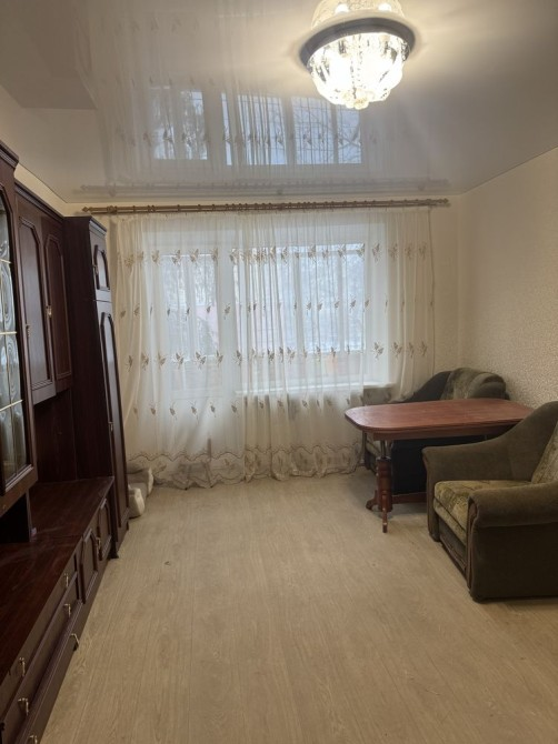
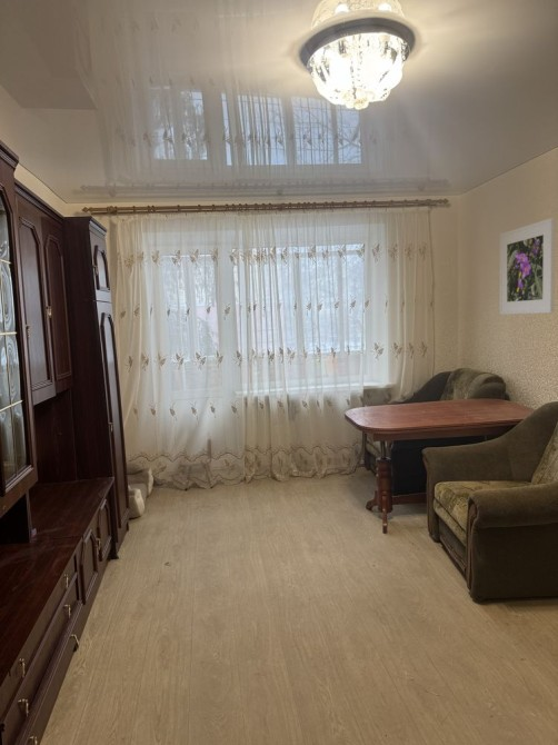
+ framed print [499,217,556,316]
